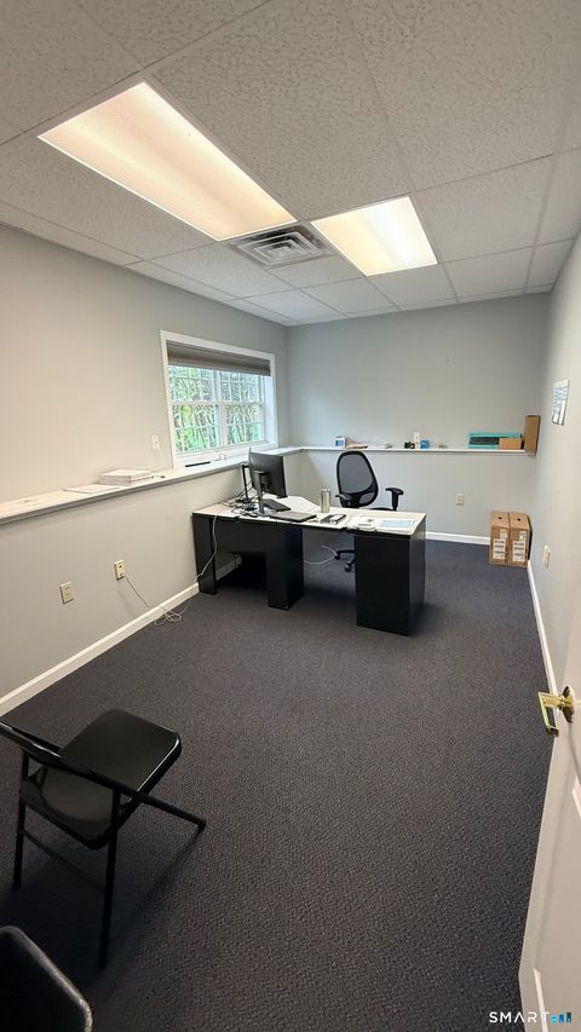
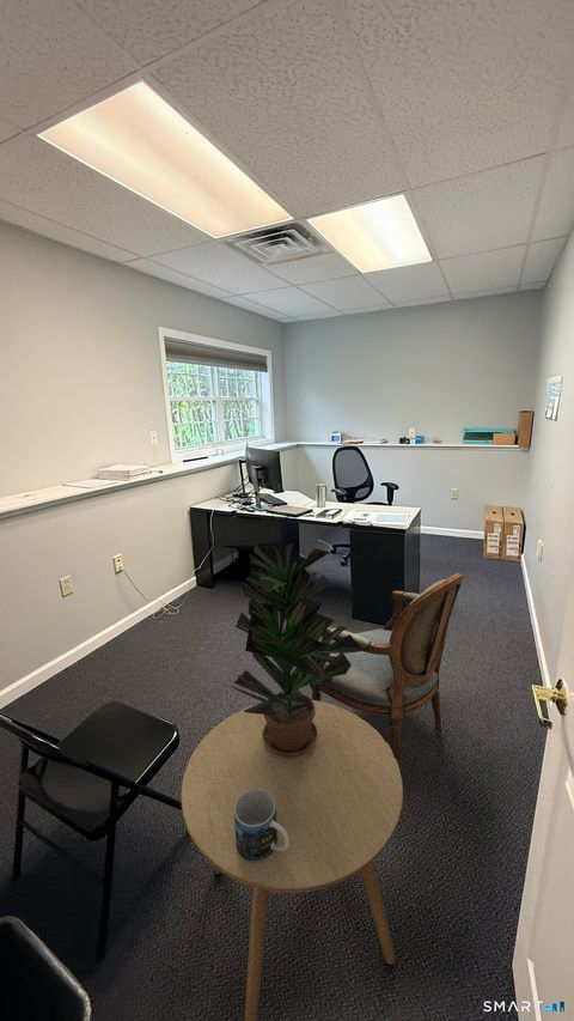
+ side table [181,699,404,1021]
+ potted plant [227,541,364,758]
+ mug [234,789,289,862]
+ armchair [309,572,464,768]
